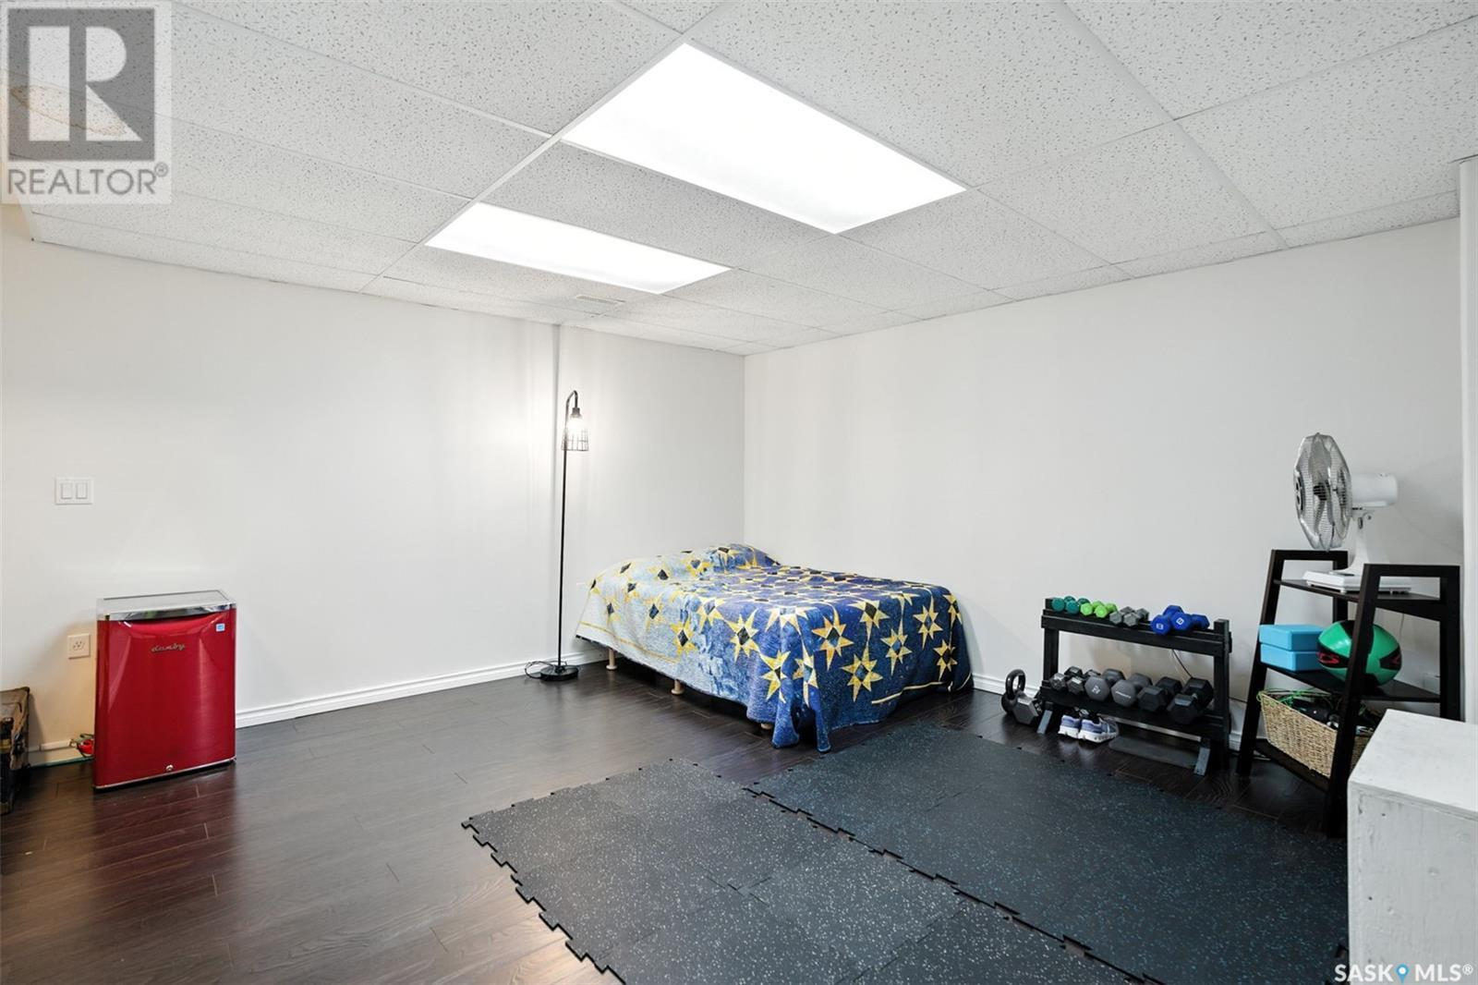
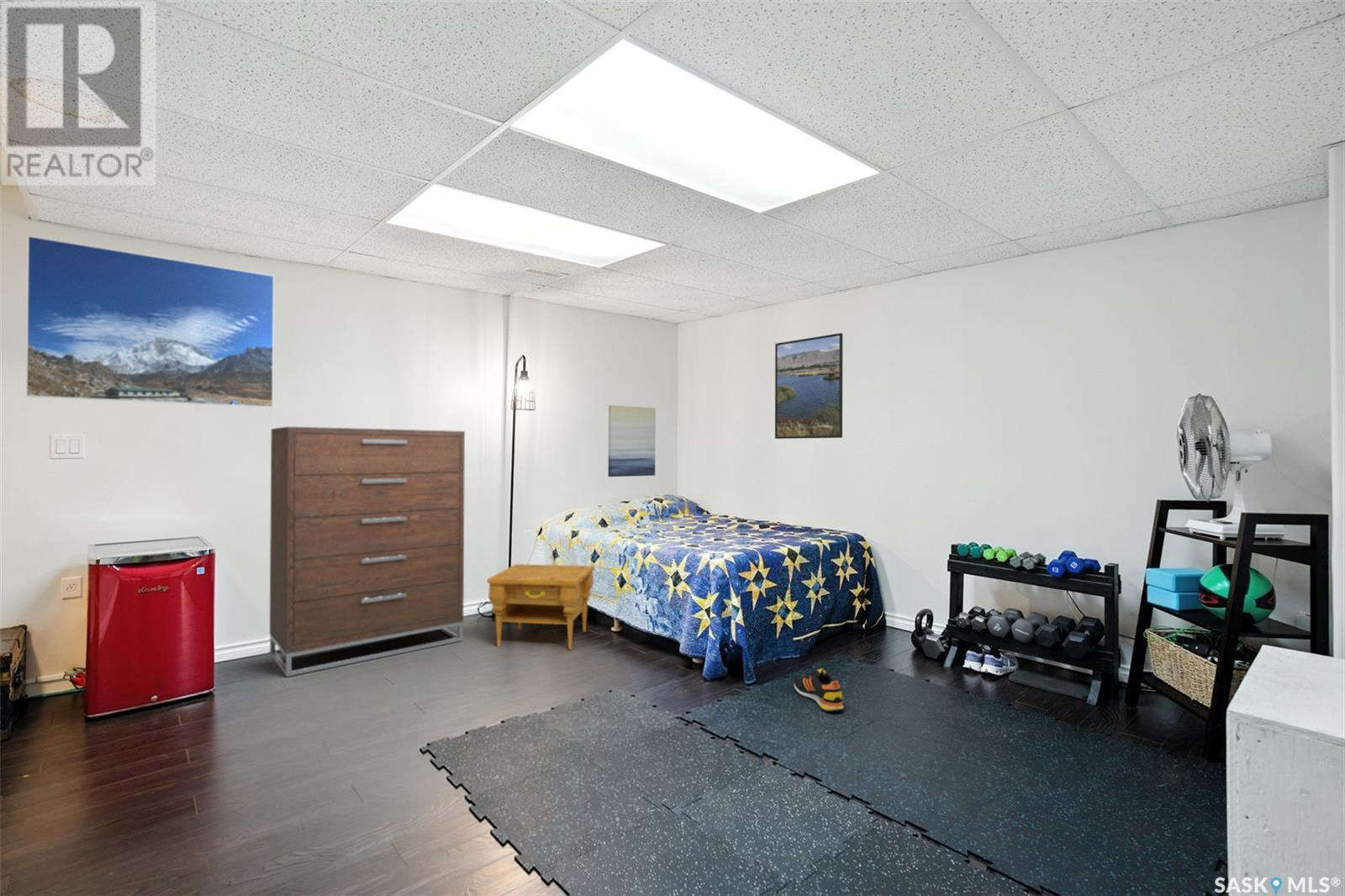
+ wall art [608,404,657,477]
+ dresser [269,426,466,677]
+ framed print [25,235,275,408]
+ shoe [794,668,844,712]
+ nightstand [487,563,595,651]
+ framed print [774,332,843,440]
